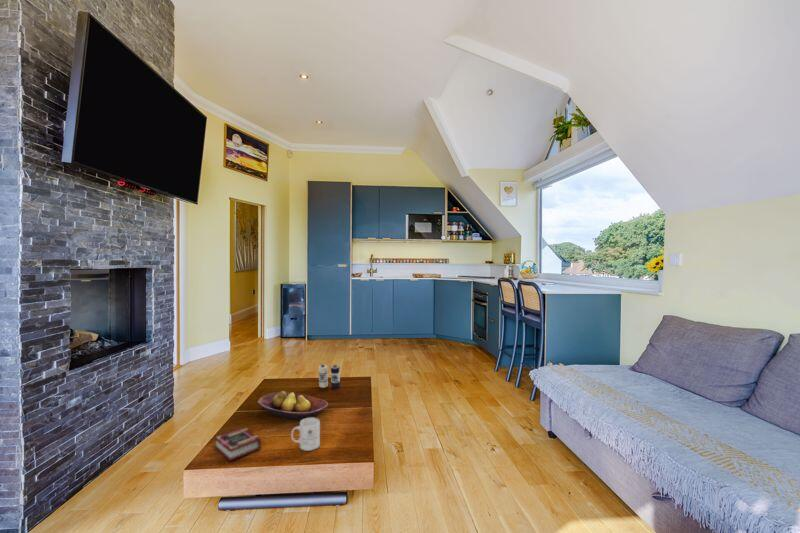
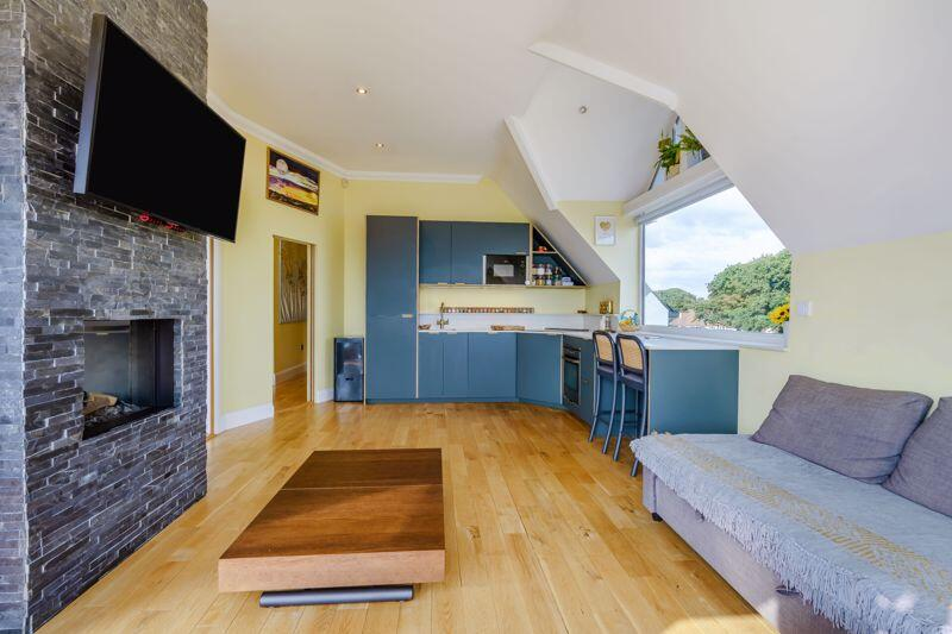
- book [213,426,262,462]
- candle [318,364,352,389]
- mug [290,417,321,452]
- fruit bowl [257,390,329,422]
